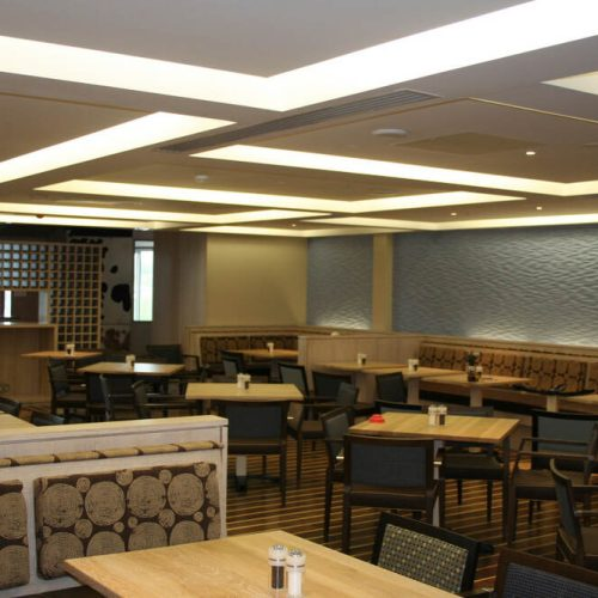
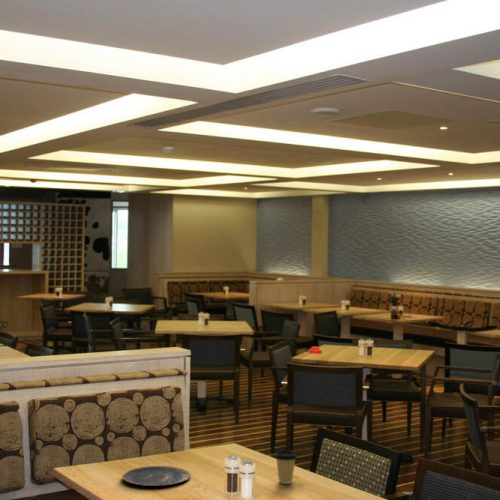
+ plate [121,465,191,487]
+ coffee cup [274,449,298,485]
